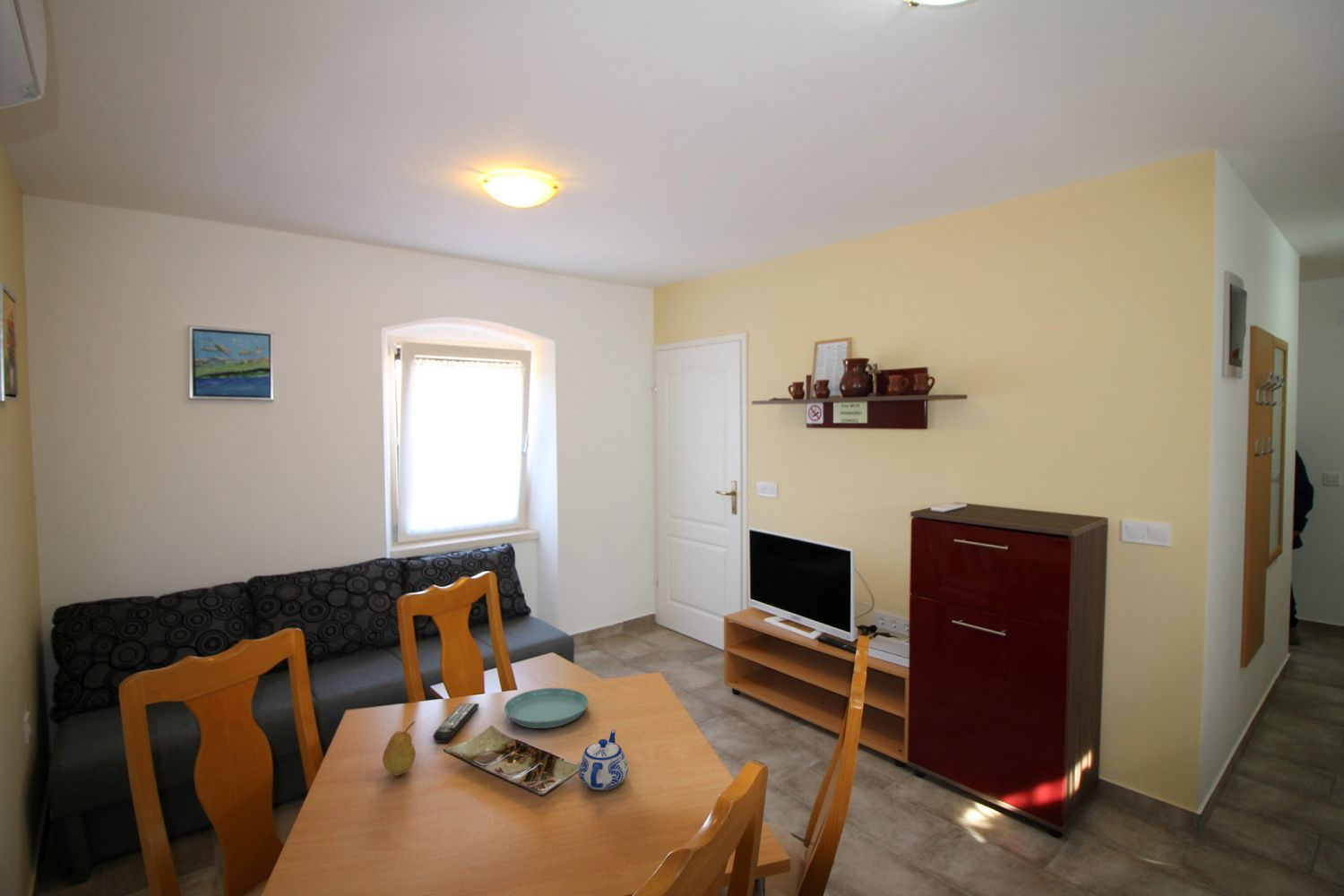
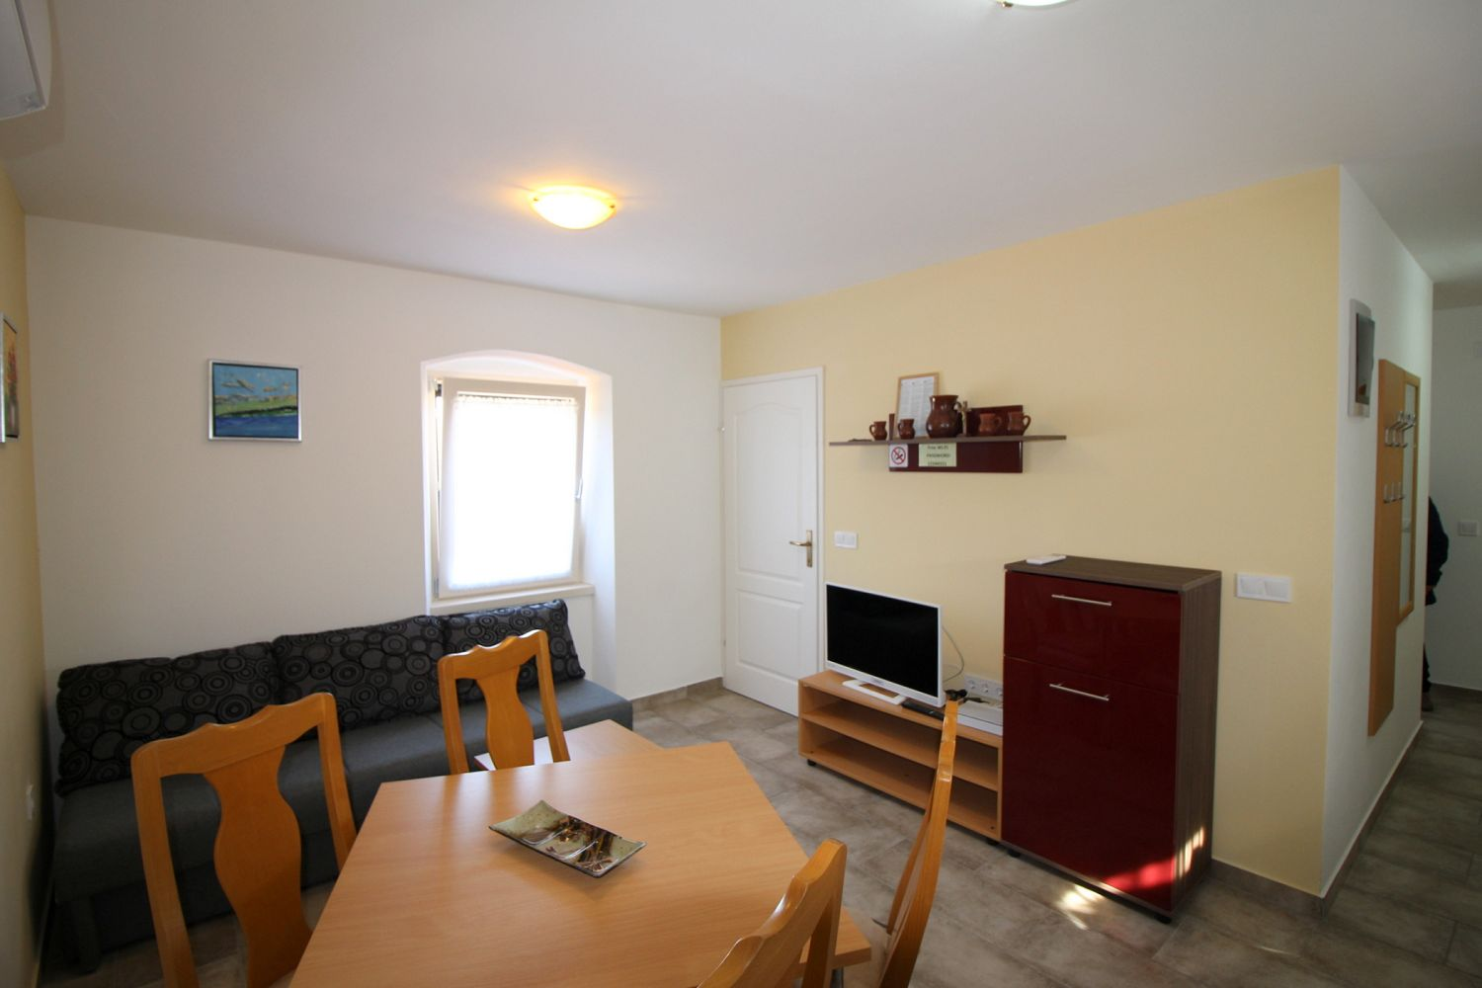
- saucer [504,687,590,729]
- fruit [382,720,417,776]
- remote control [433,702,479,744]
- teapot [577,728,629,791]
